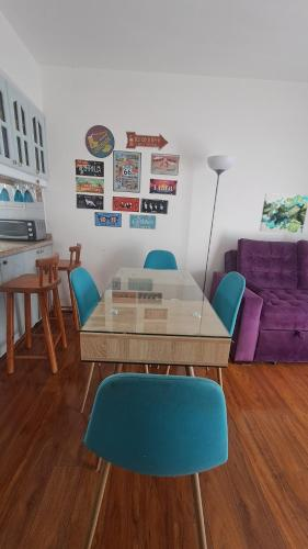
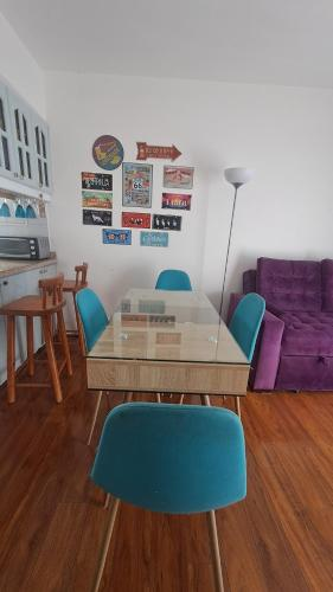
- wall art [259,192,308,235]
